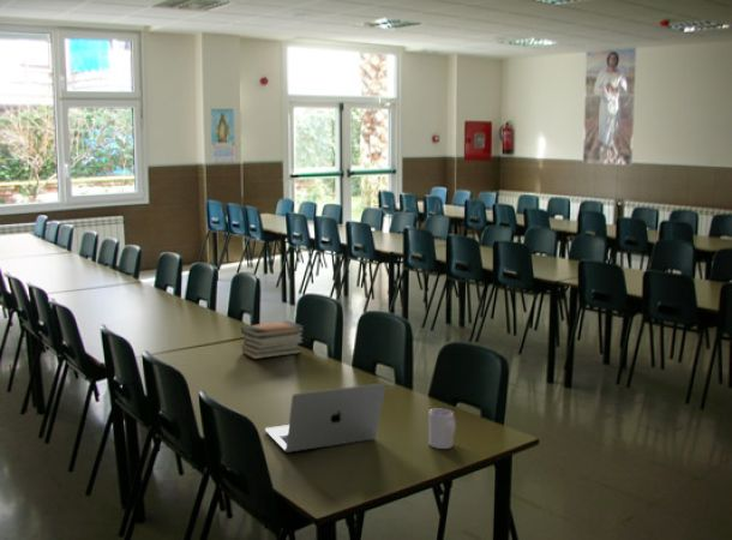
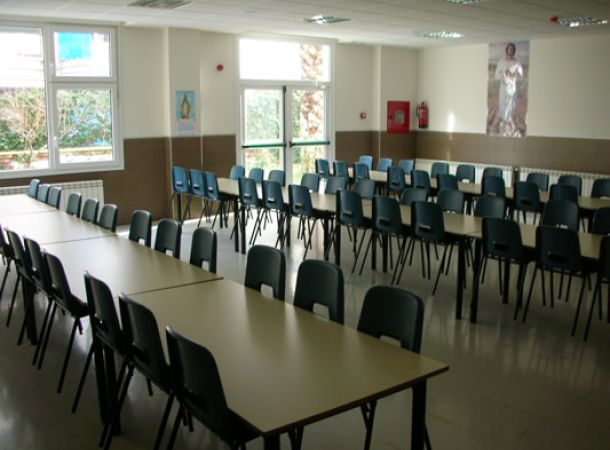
- laptop [264,382,386,454]
- mug [427,408,457,450]
- book stack [240,320,306,360]
